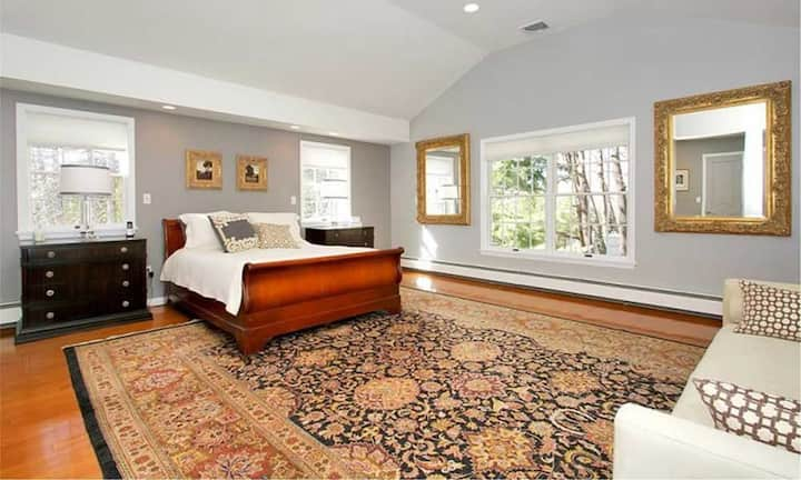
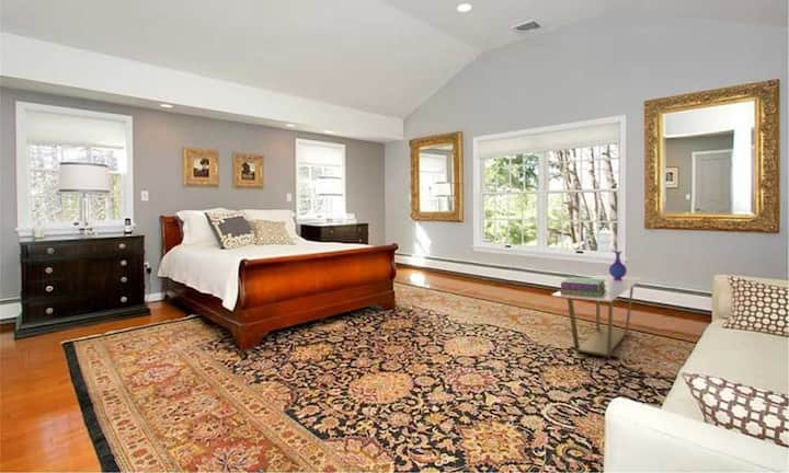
+ stack of books [559,276,607,298]
+ vase [608,251,628,280]
+ coffee table [551,274,644,358]
